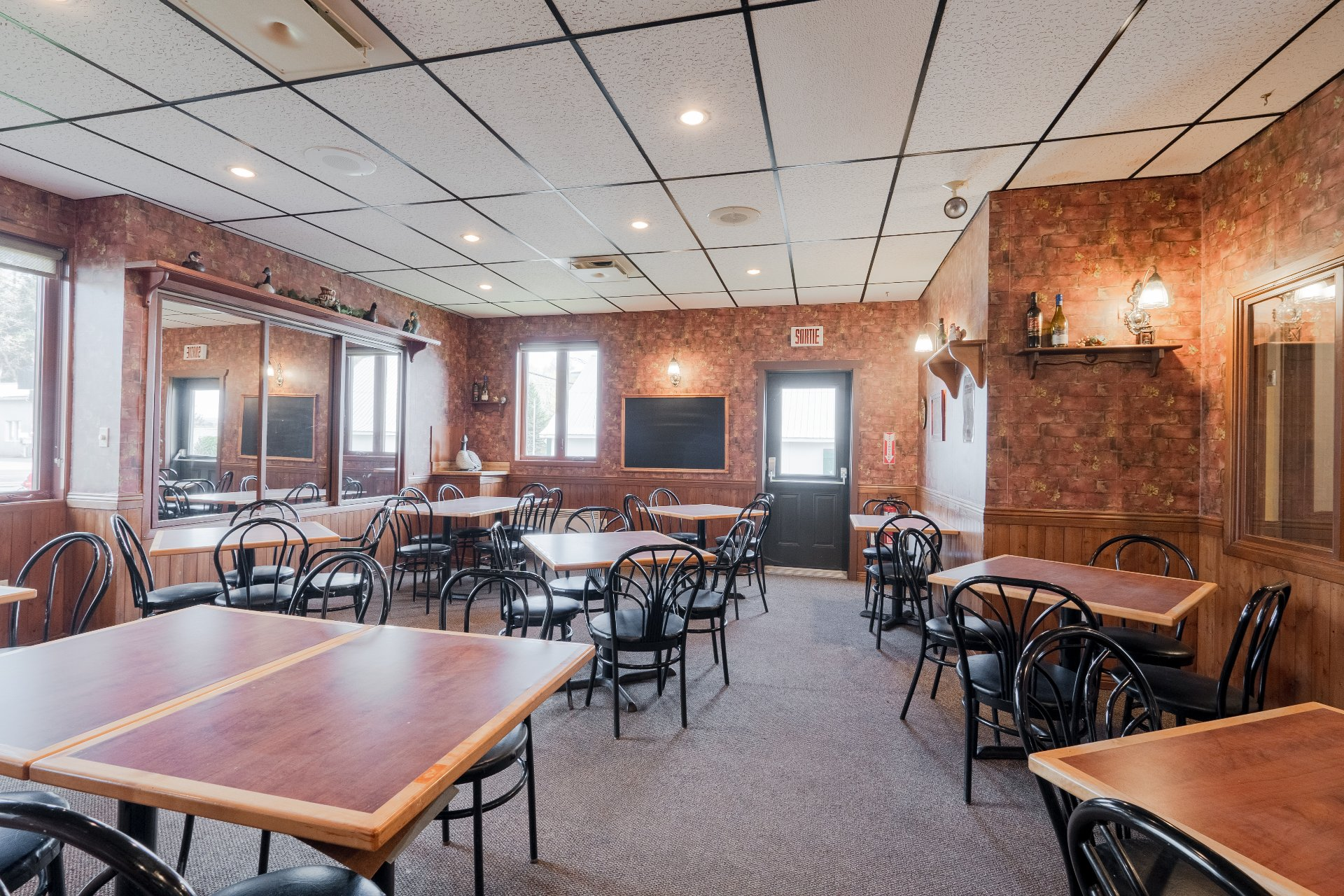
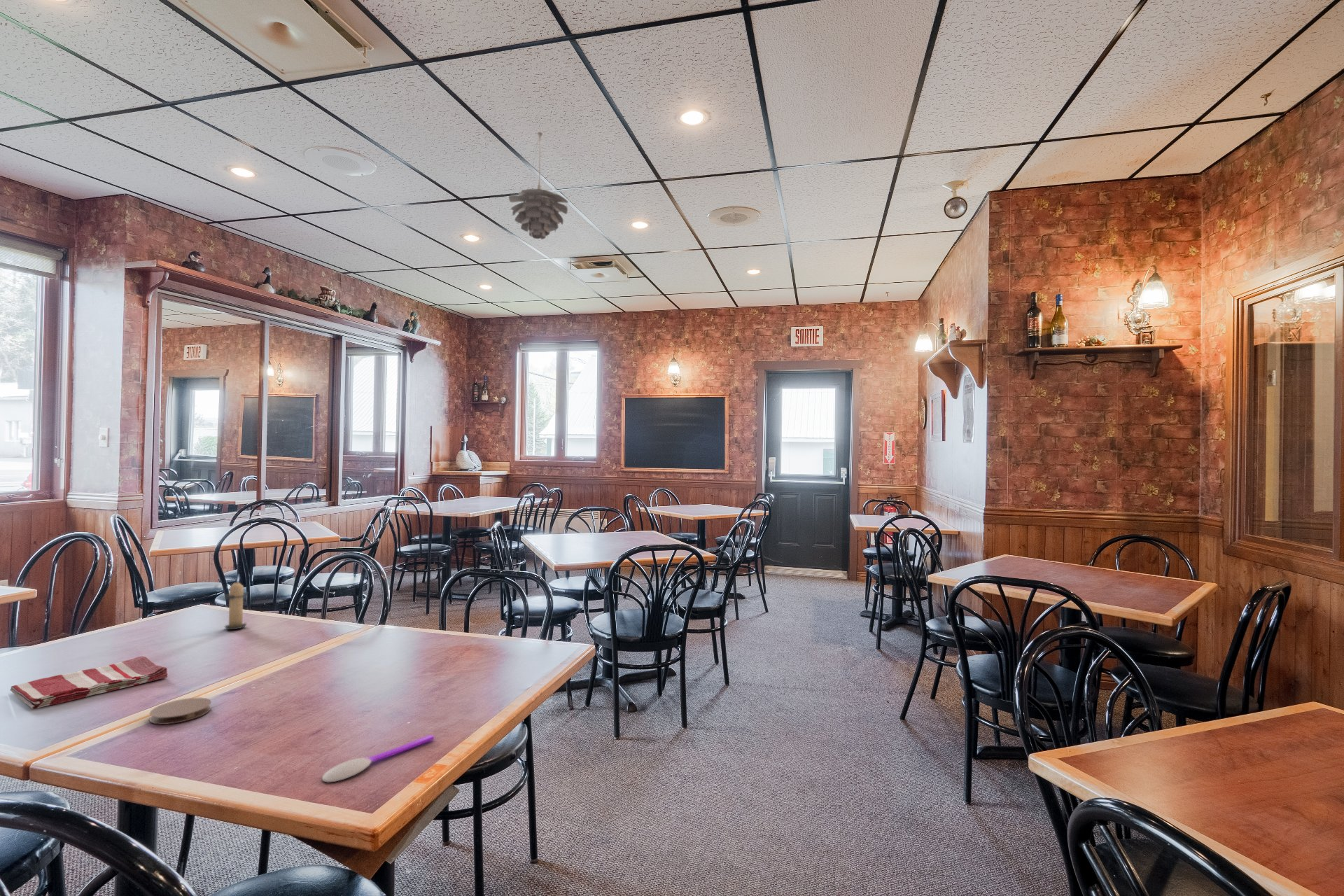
+ pendant light [508,132,569,240]
+ candle [223,579,249,630]
+ spoon [321,734,435,783]
+ coaster [148,697,212,725]
+ dish towel [10,655,168,710]
